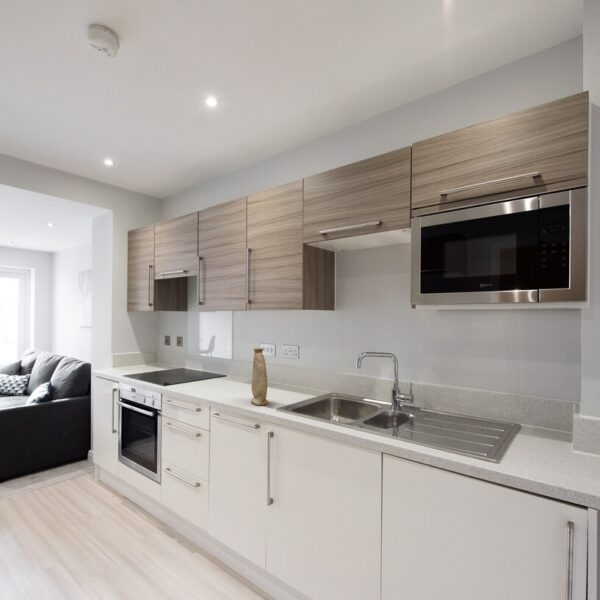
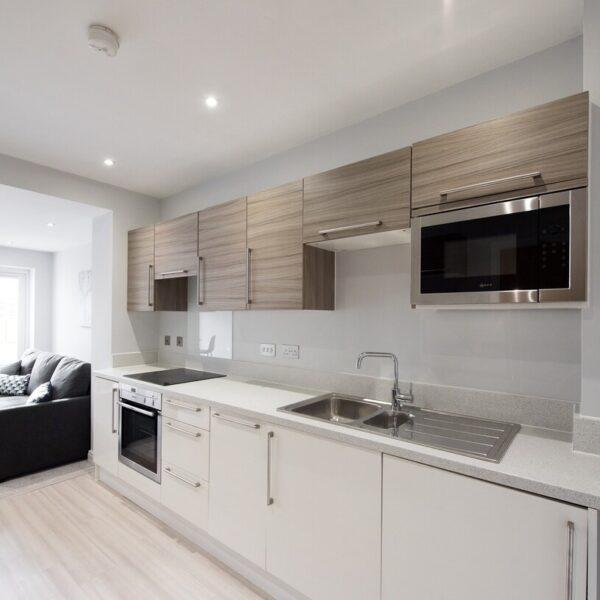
- vase [250,347,269,406]
